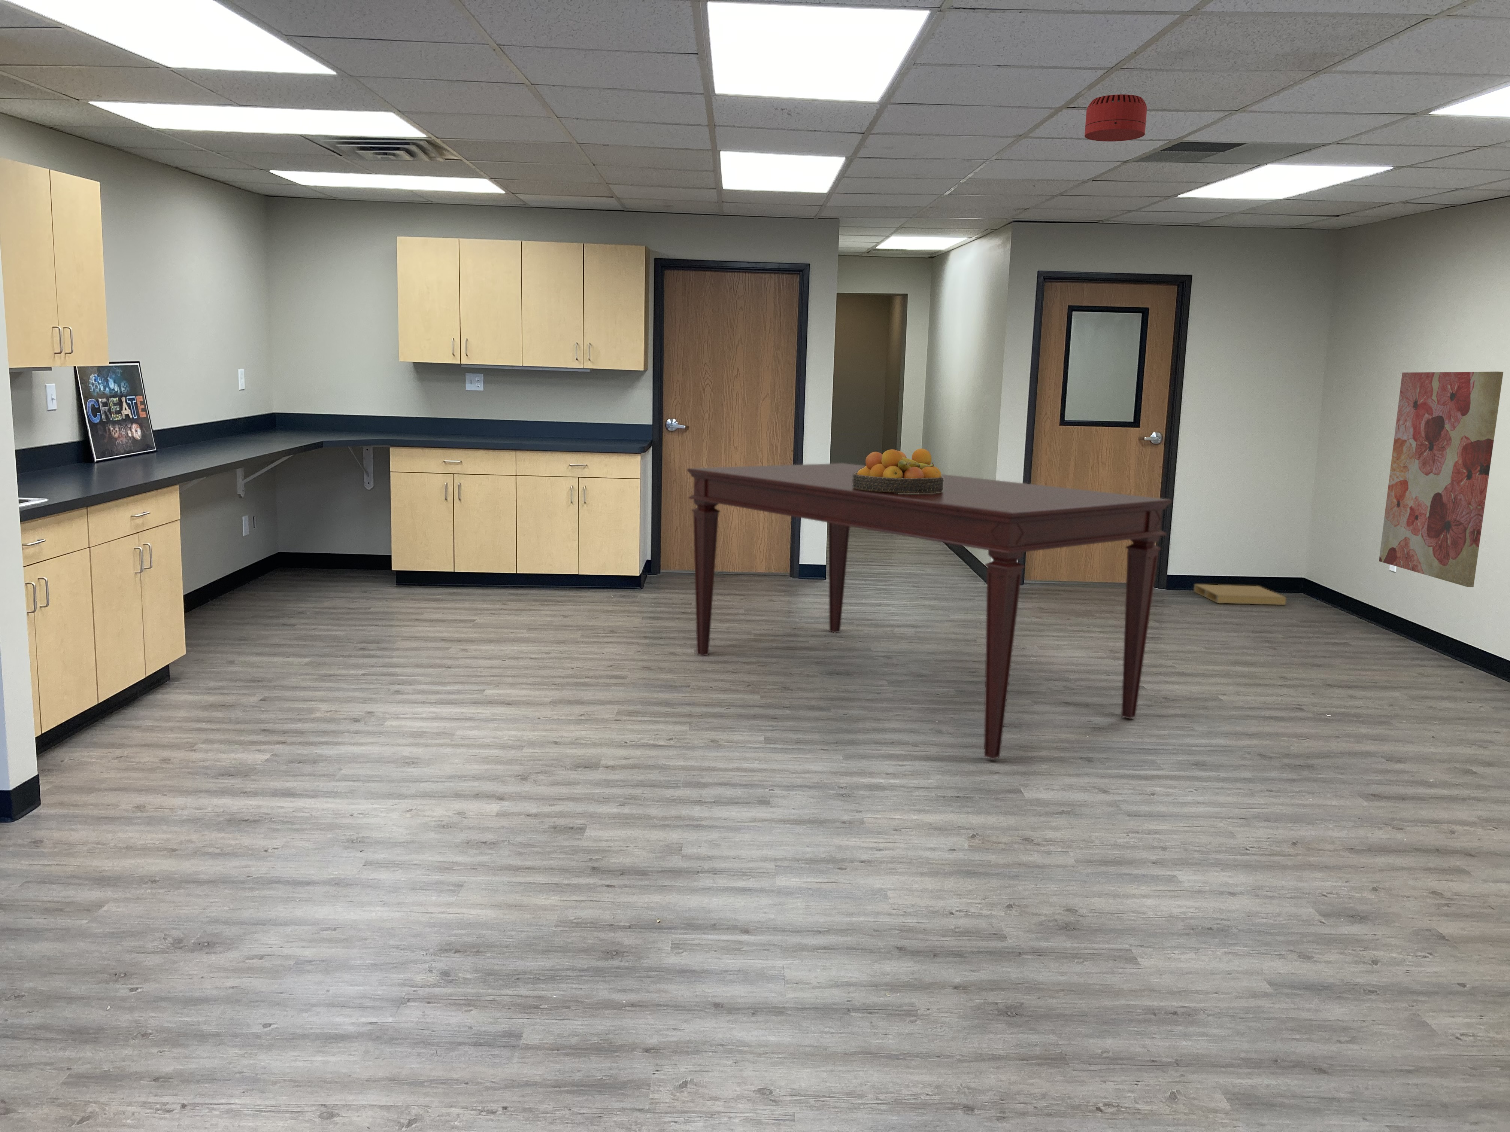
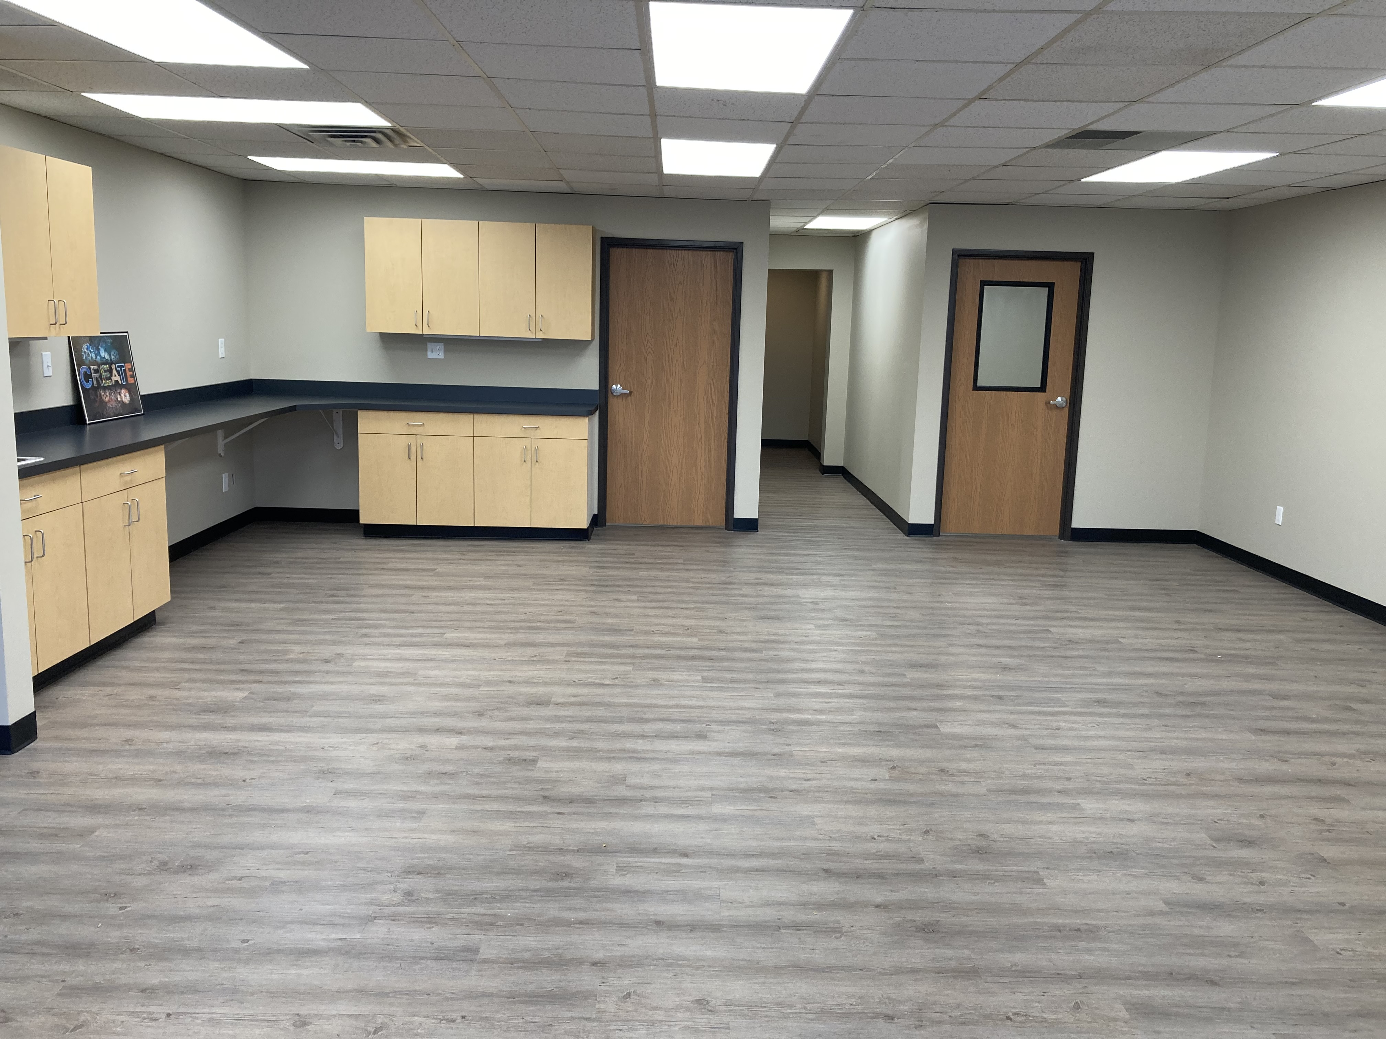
- dining table [687,463,1172,760]
- smoke detector [1084,94,1147,142]
- cardboard box [1194,584,1286,605]
- wall art [1378,371,1504,587]
- fruit bowl [852,448,944,493]
